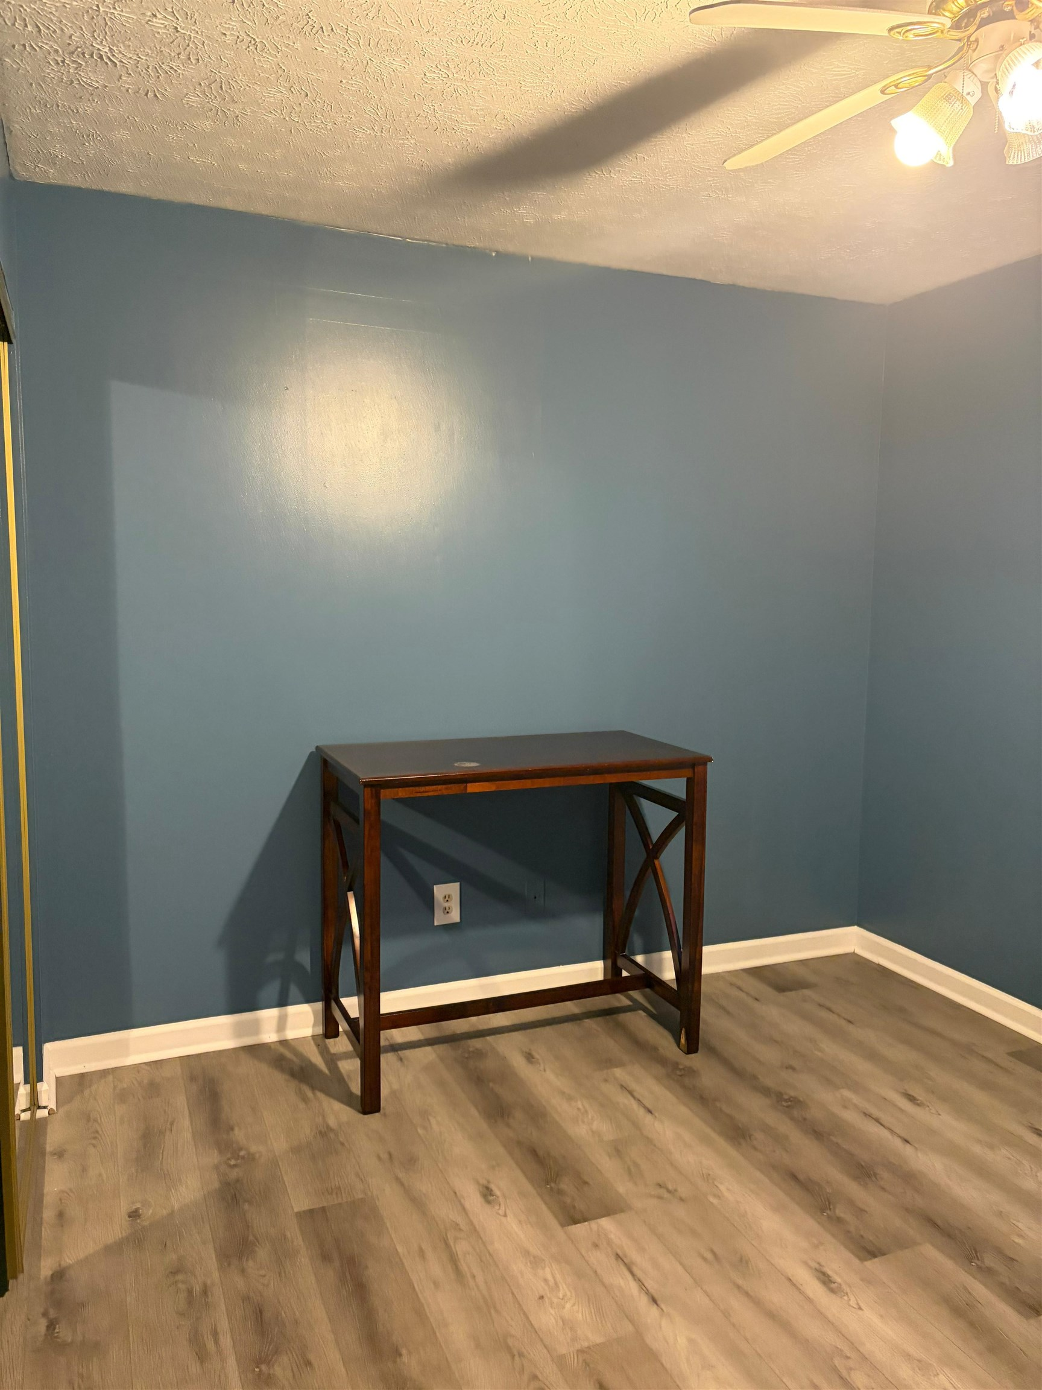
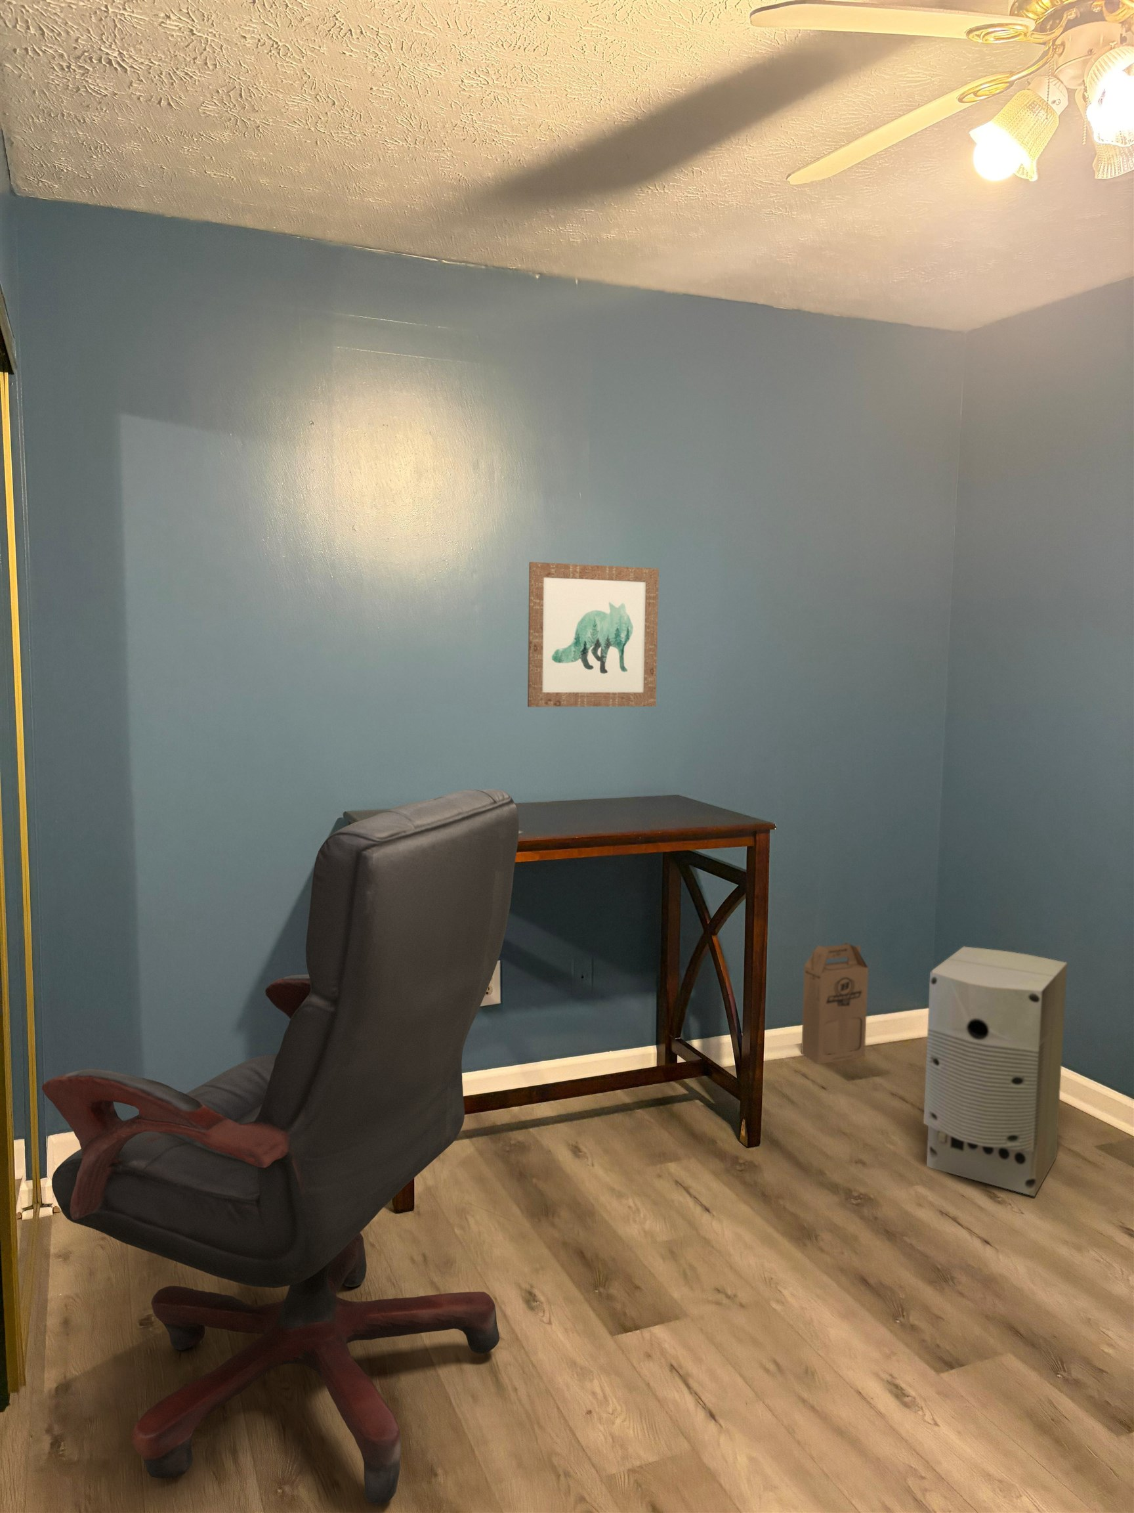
+ air purifier [923,946,1067,1197]
+ cardboard box [800,941,868,1065]
+ office chair [42,789,519,1505]
+ wall art [526,561,660,708]
